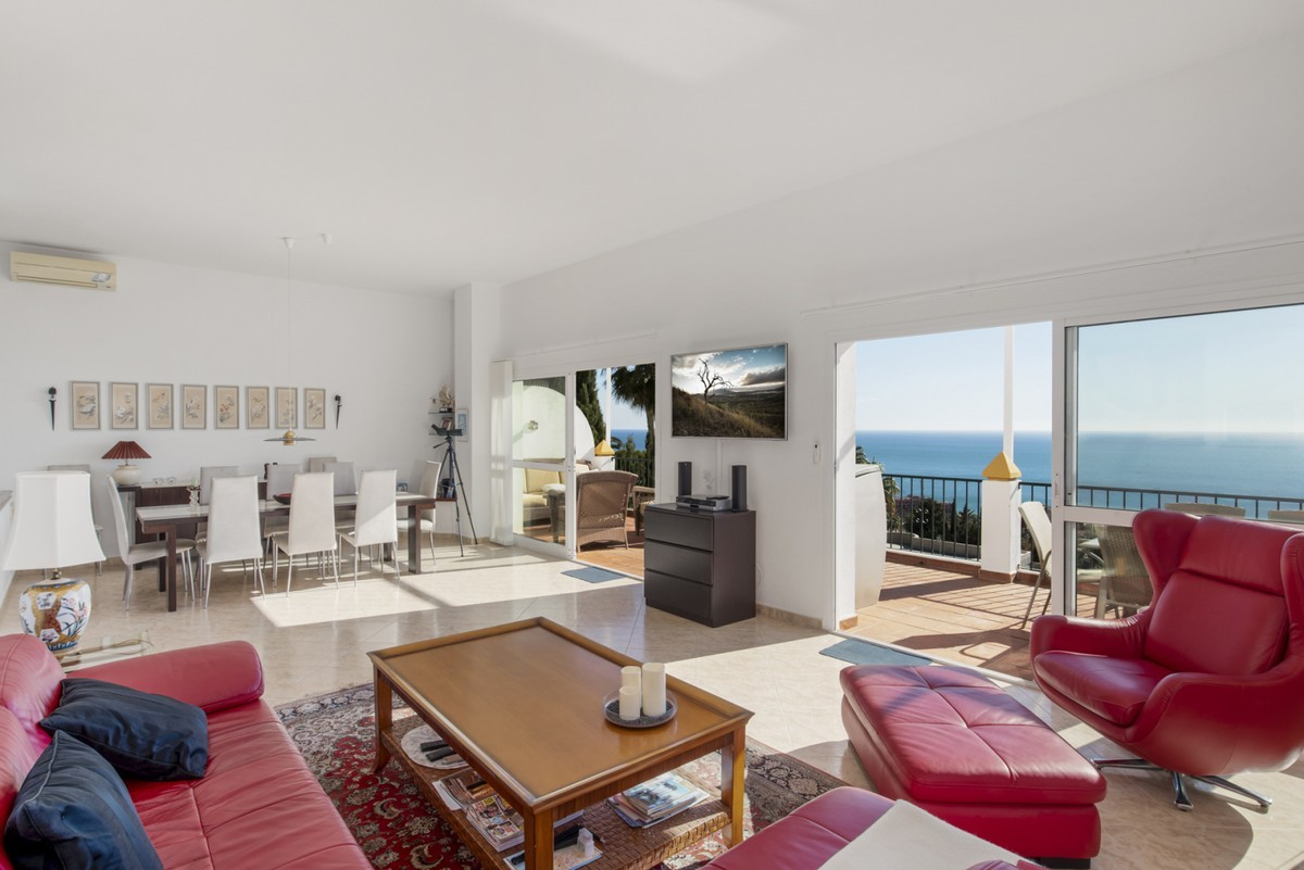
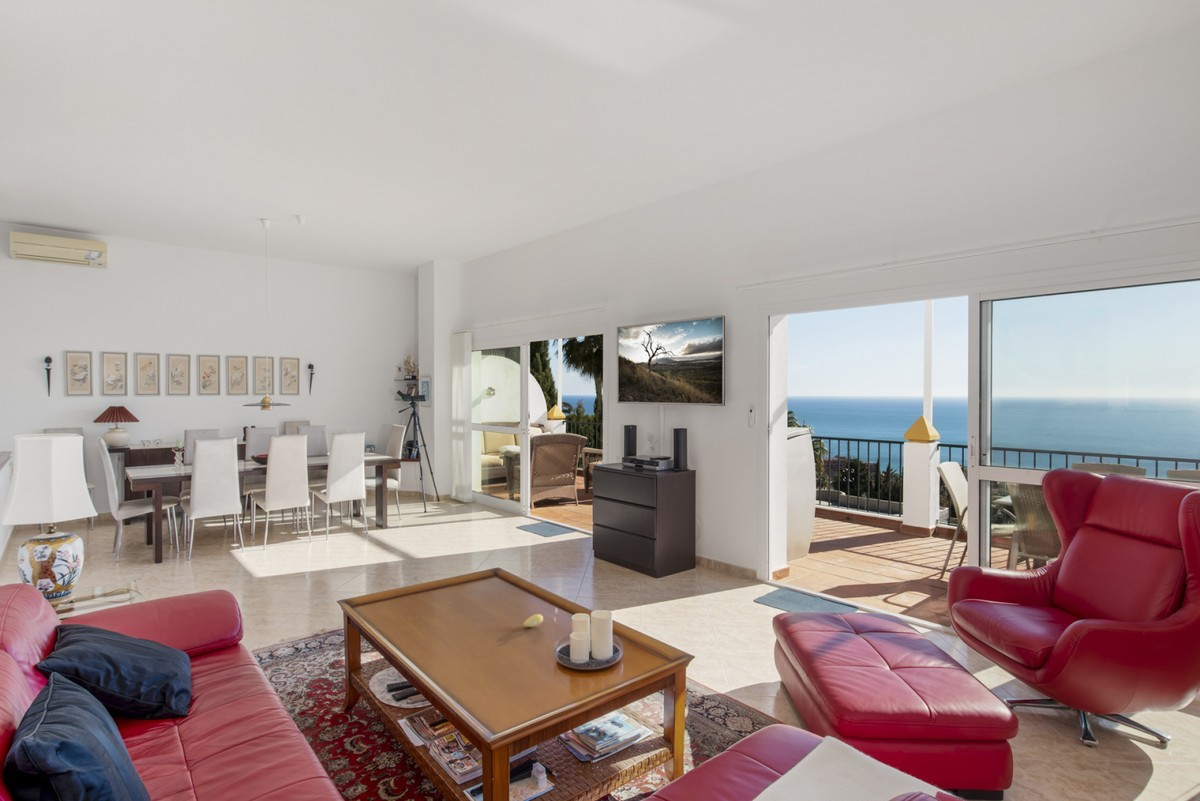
+ banana [522,607,558,628]
